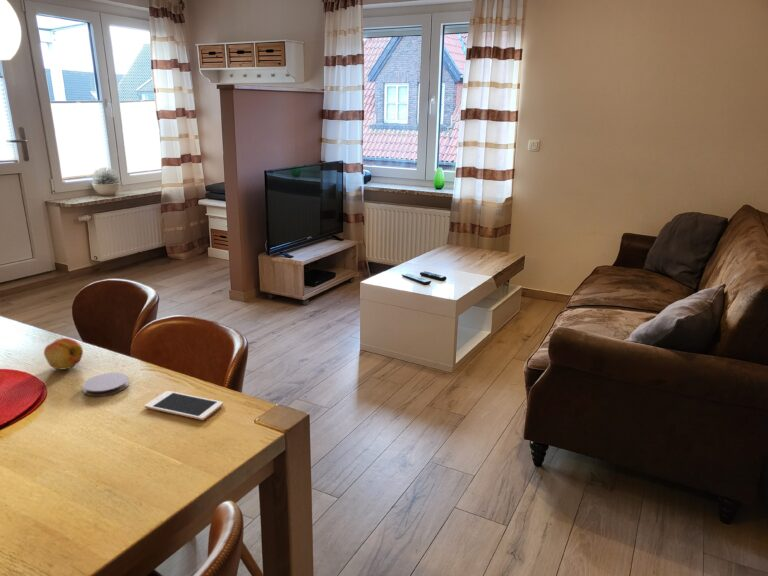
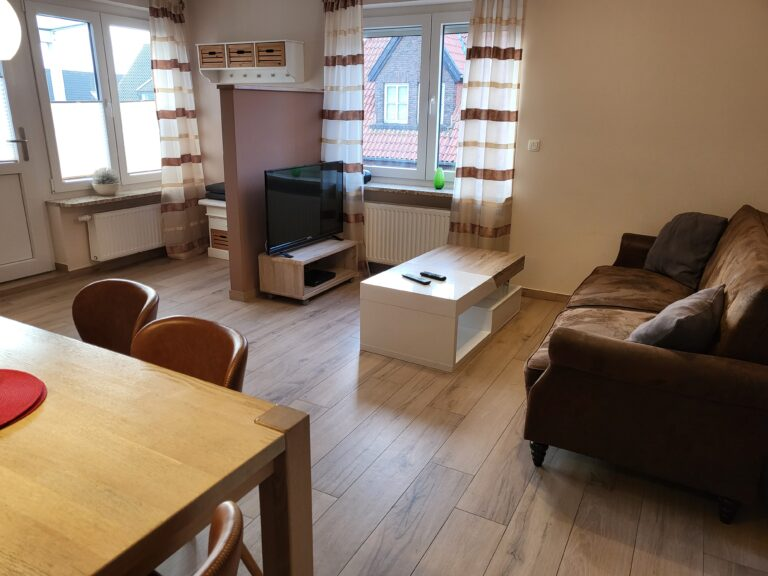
- fruit [43,337,84,371]
- cell phone [144,390,224,421]
- coaster [82,372,129,397]
